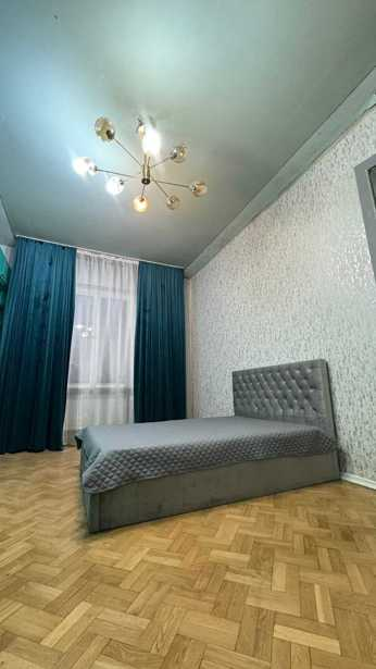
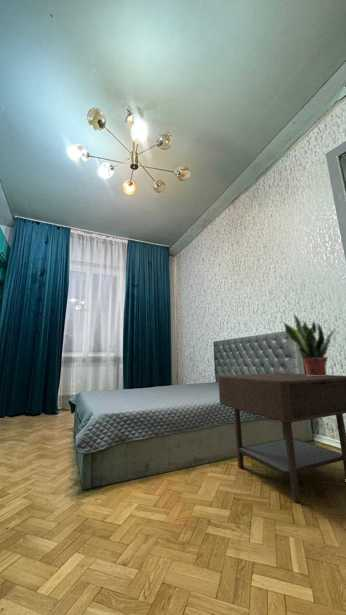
+ side table [217,372,346,503]
+ potted plant [283,314,338,376]
